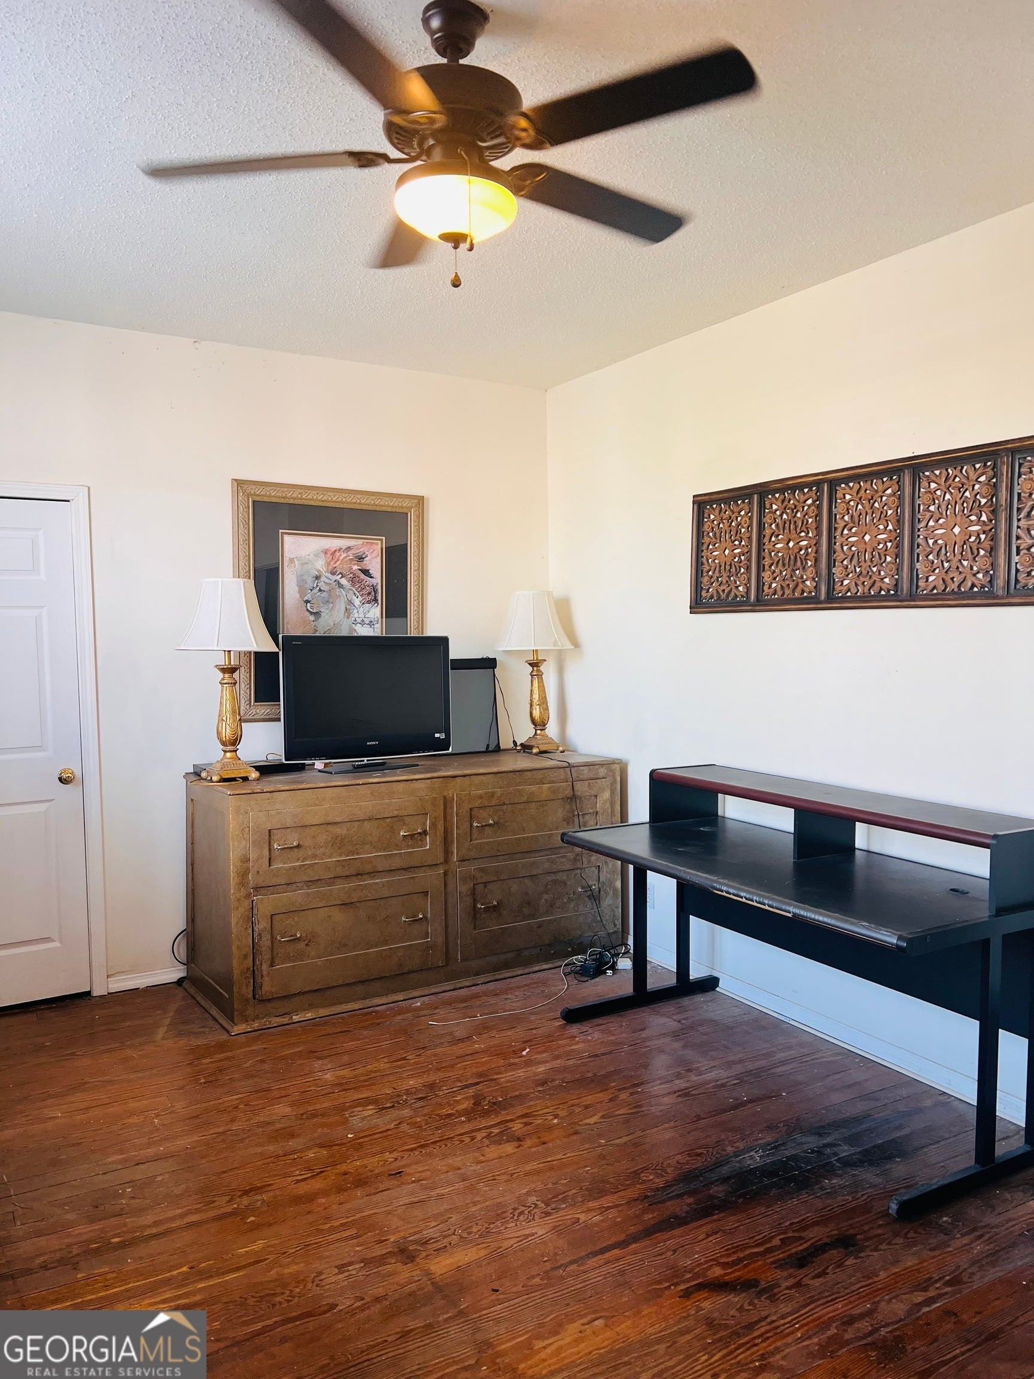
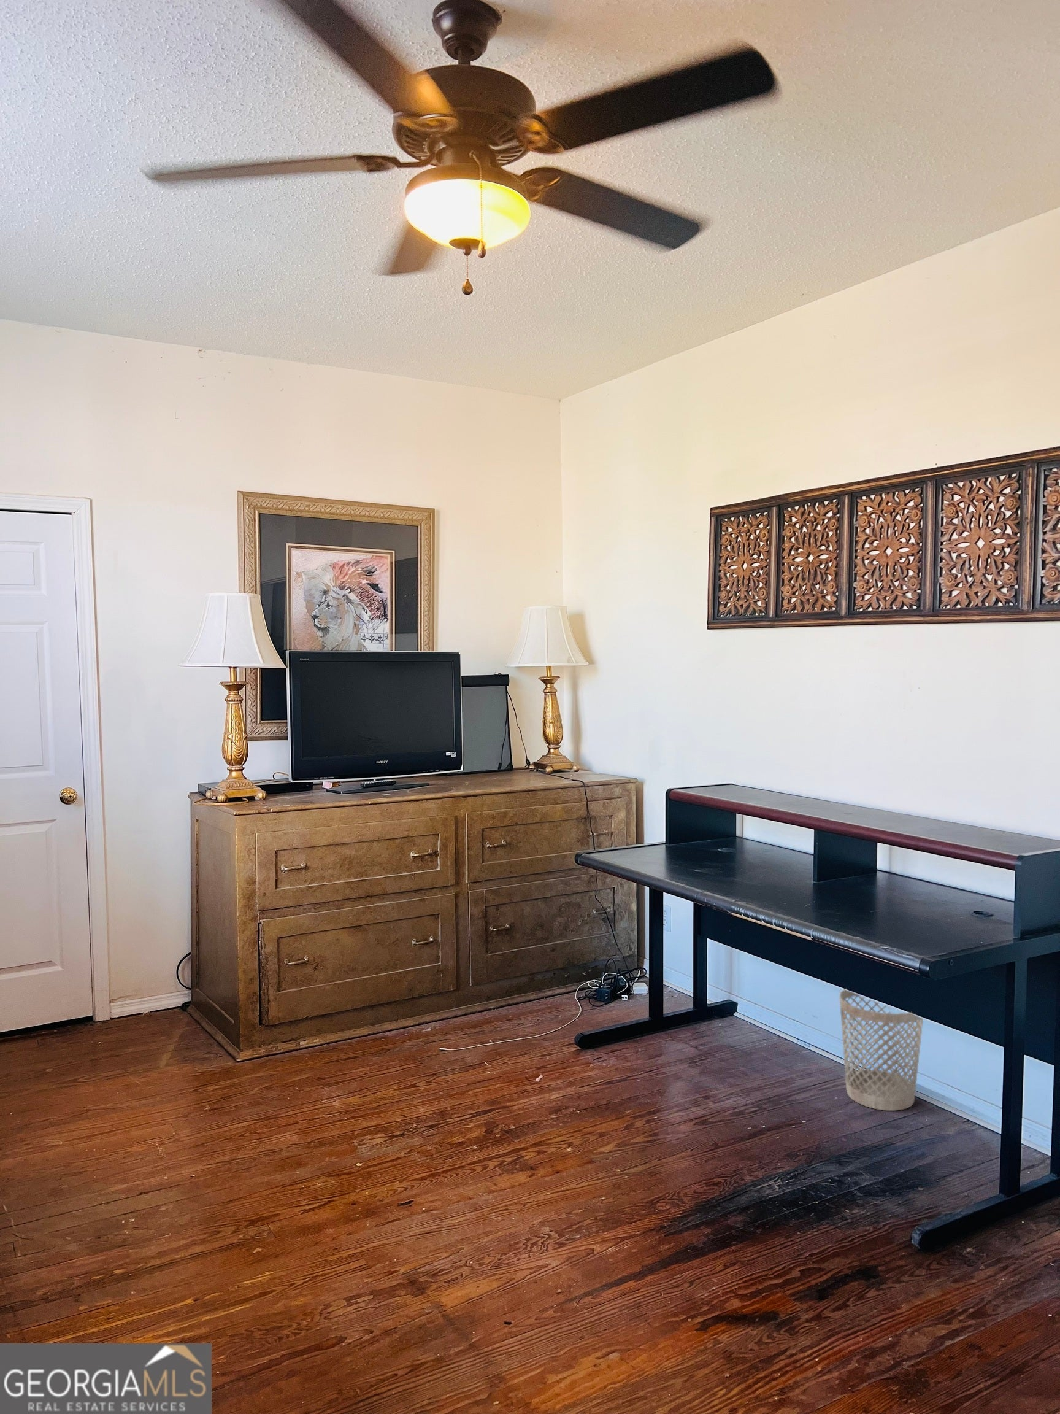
+ wastebasket [838,989,924,1111]
